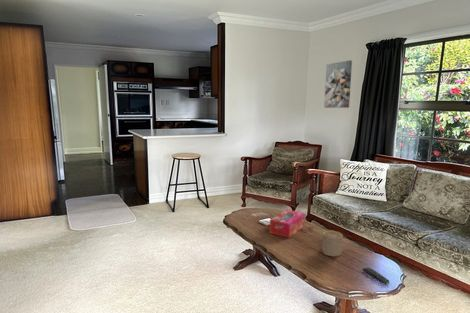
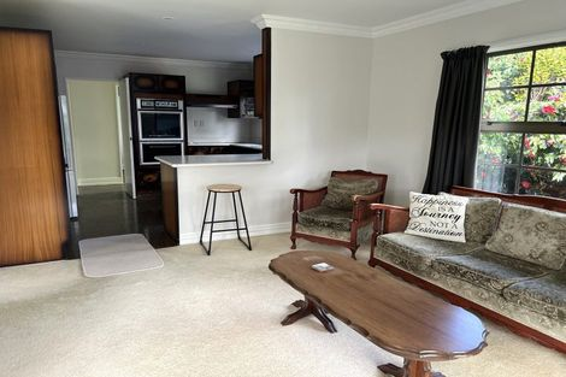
- tissue box [268,209,306,239]
- cup [321,229,344,257]
- remote control [362,266,390,285]
- wall art [323,59,353,109]
